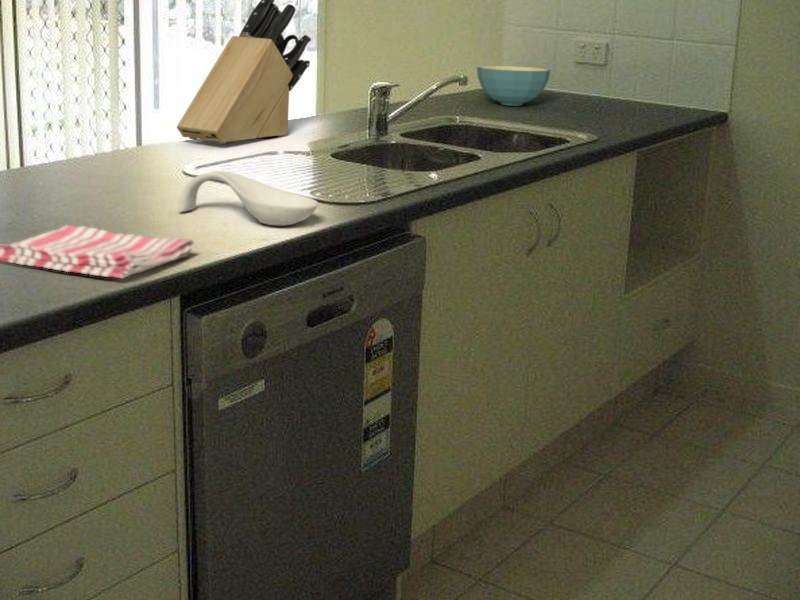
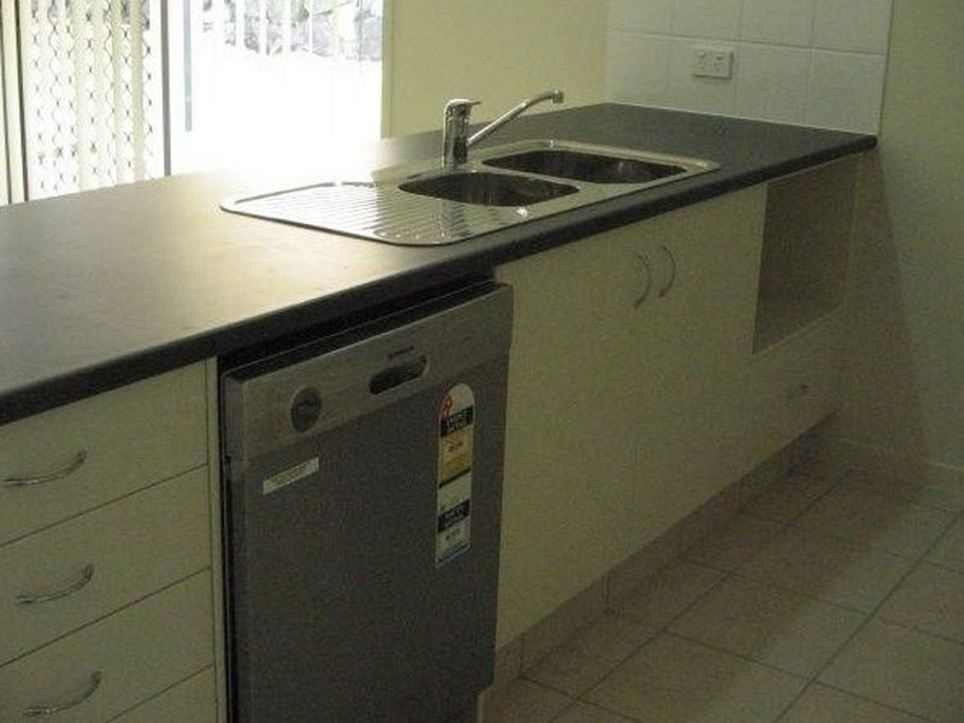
- dish towel [0,224,196,280]
- spoon rest [177,170,319,226]
- cereal bowl [476,65,552,107]
- knife block [176,0,312,145]
